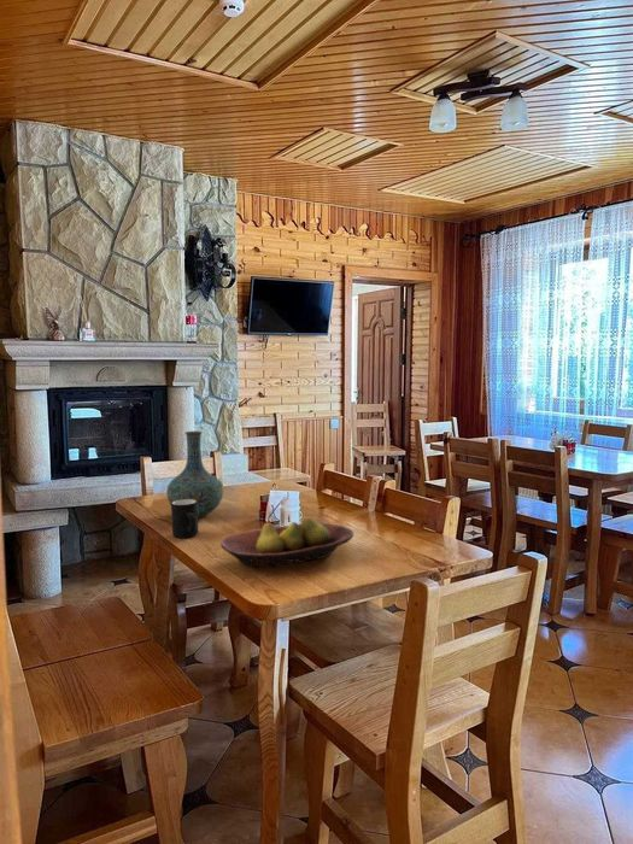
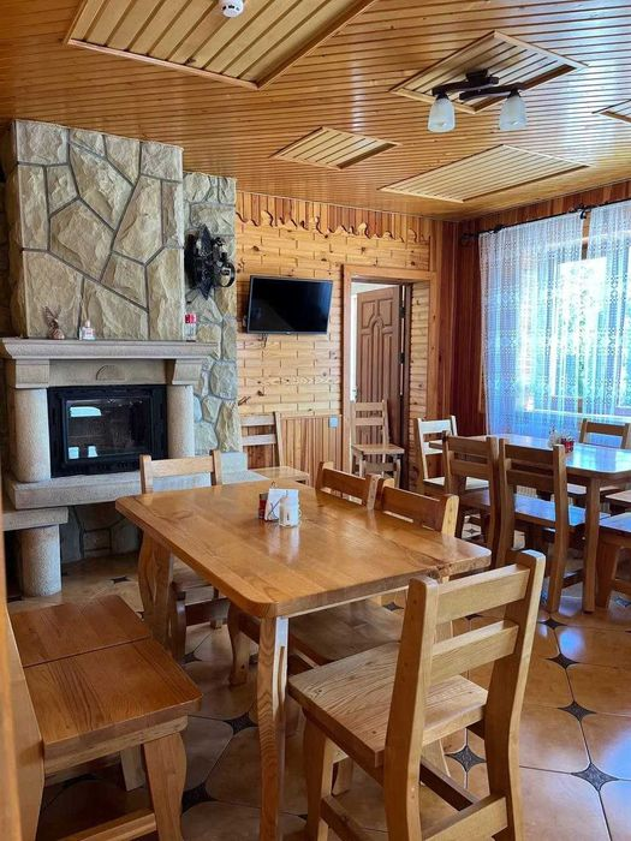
- fruit bowl [219,516,354,569]
- vase [165,430,224,518]
- mug [170,499,199,539]
